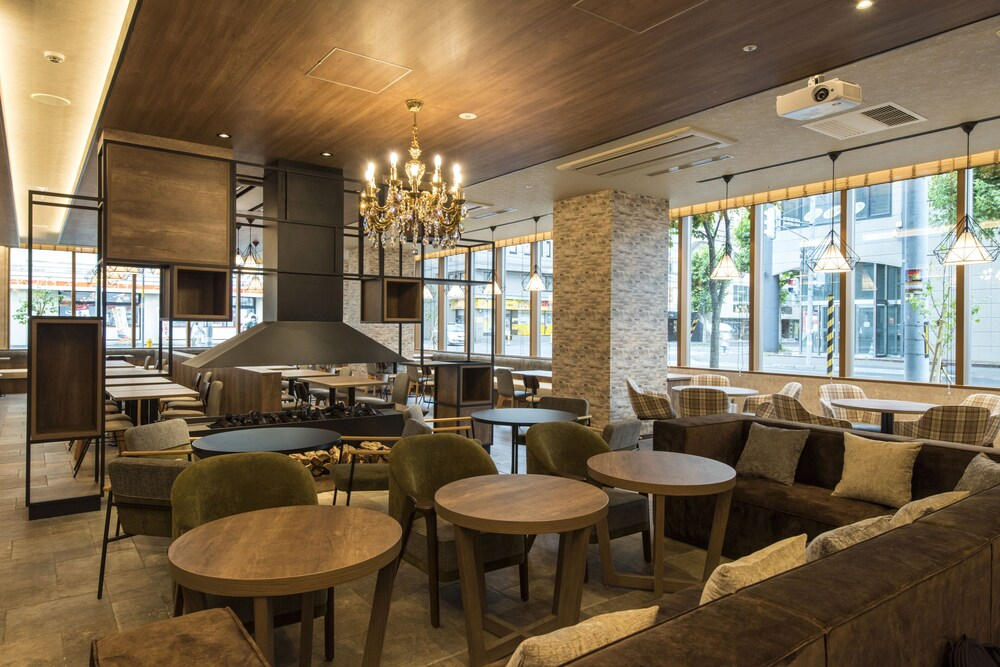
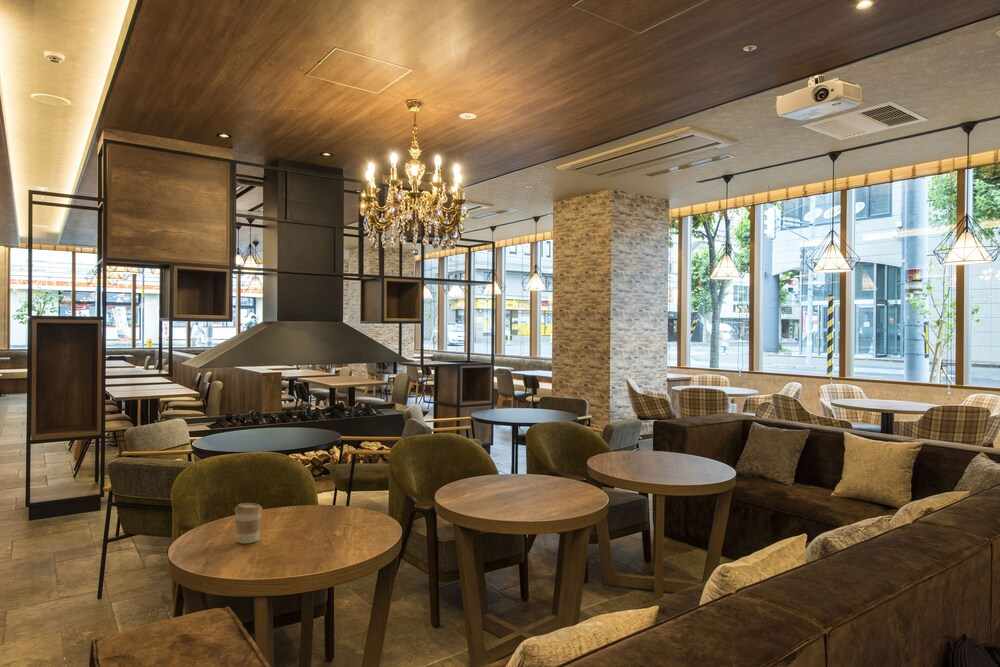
+ coffee cup [234,502,263,545]
